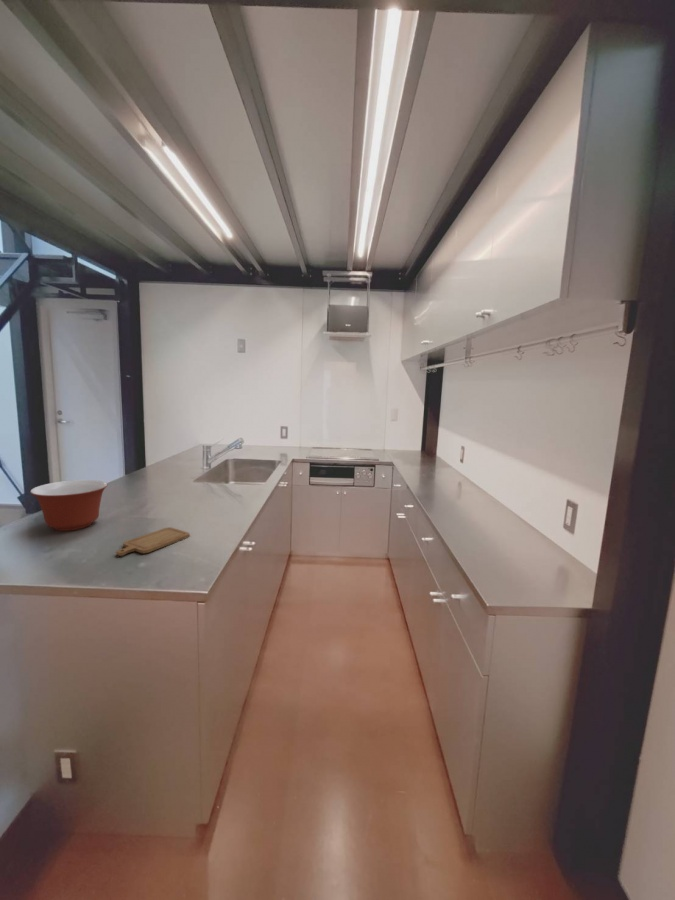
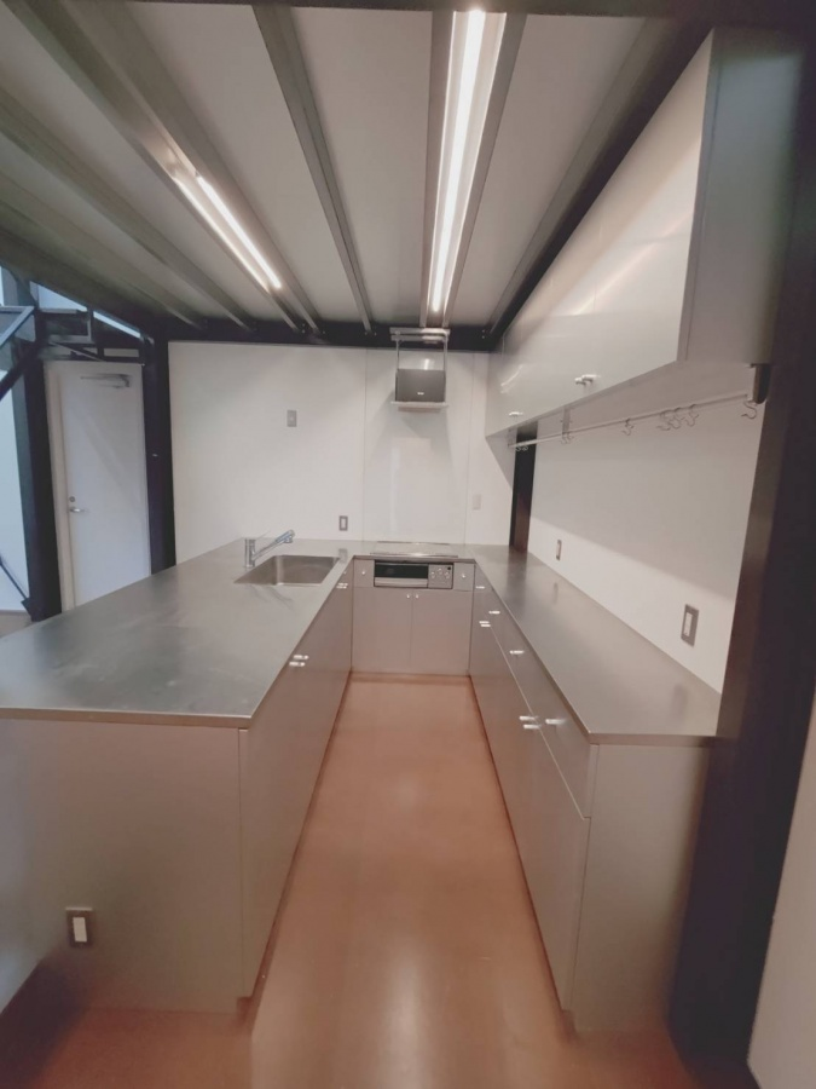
- mixing bowl [29,479,109,532]
- chopping board [115,526,191,557]
